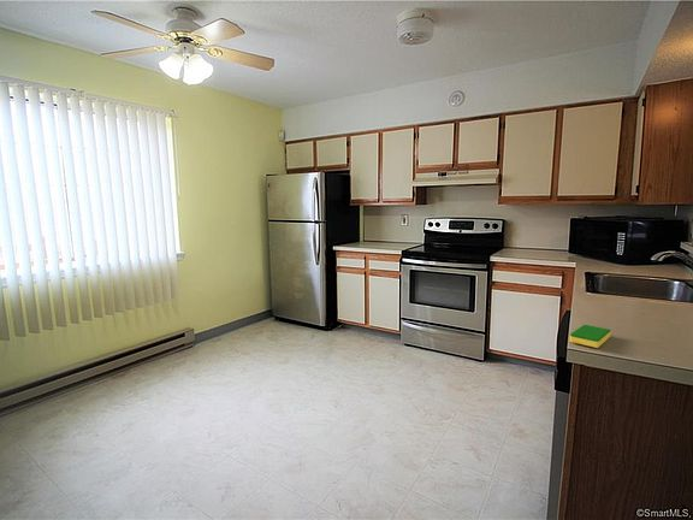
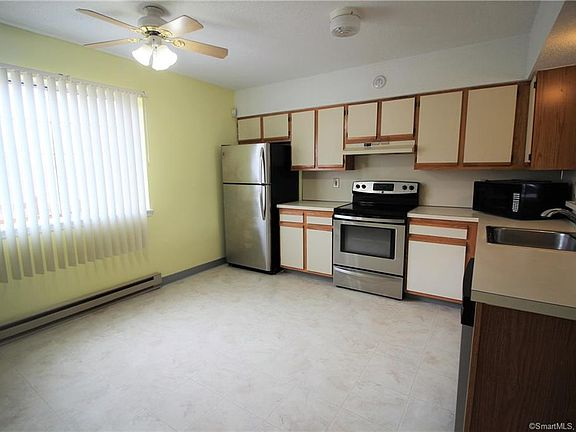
- dish sponge [569,324,612,349]
